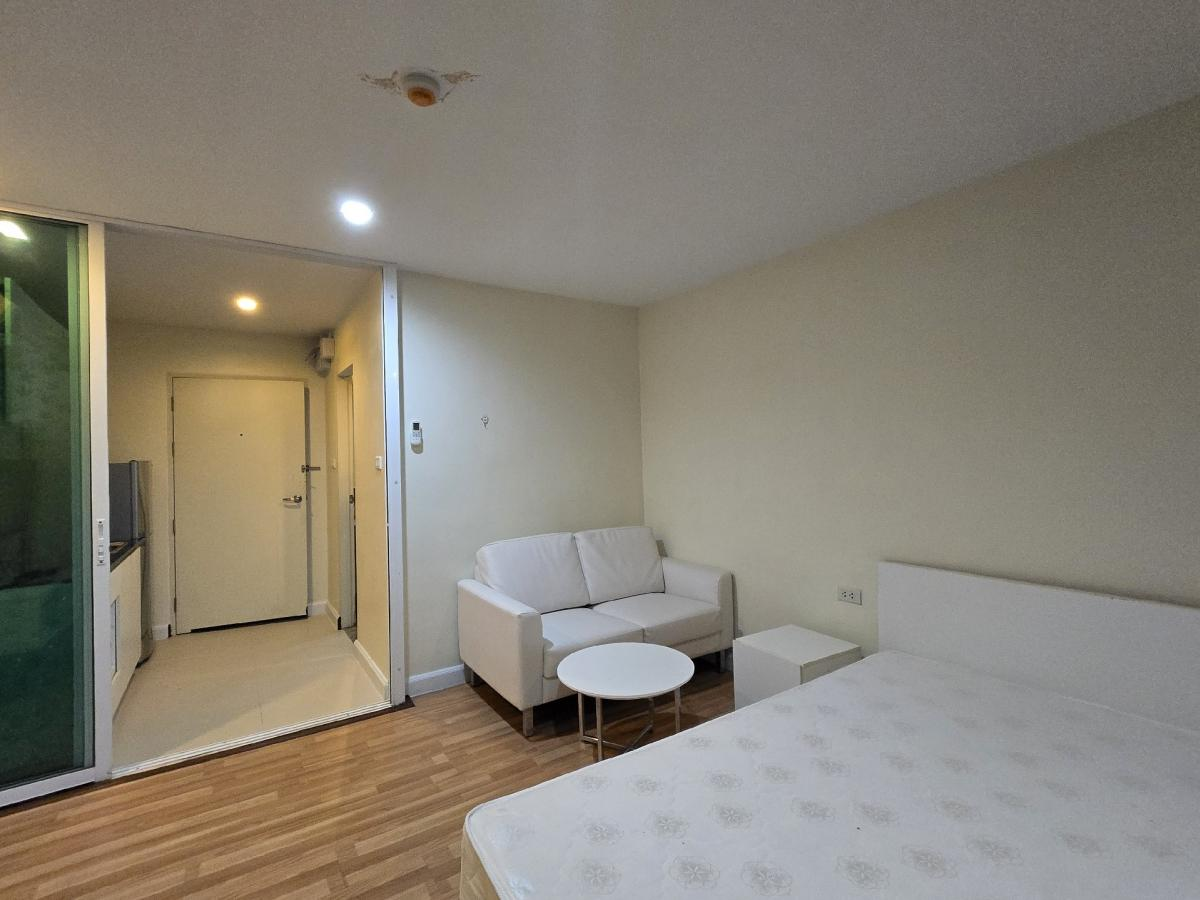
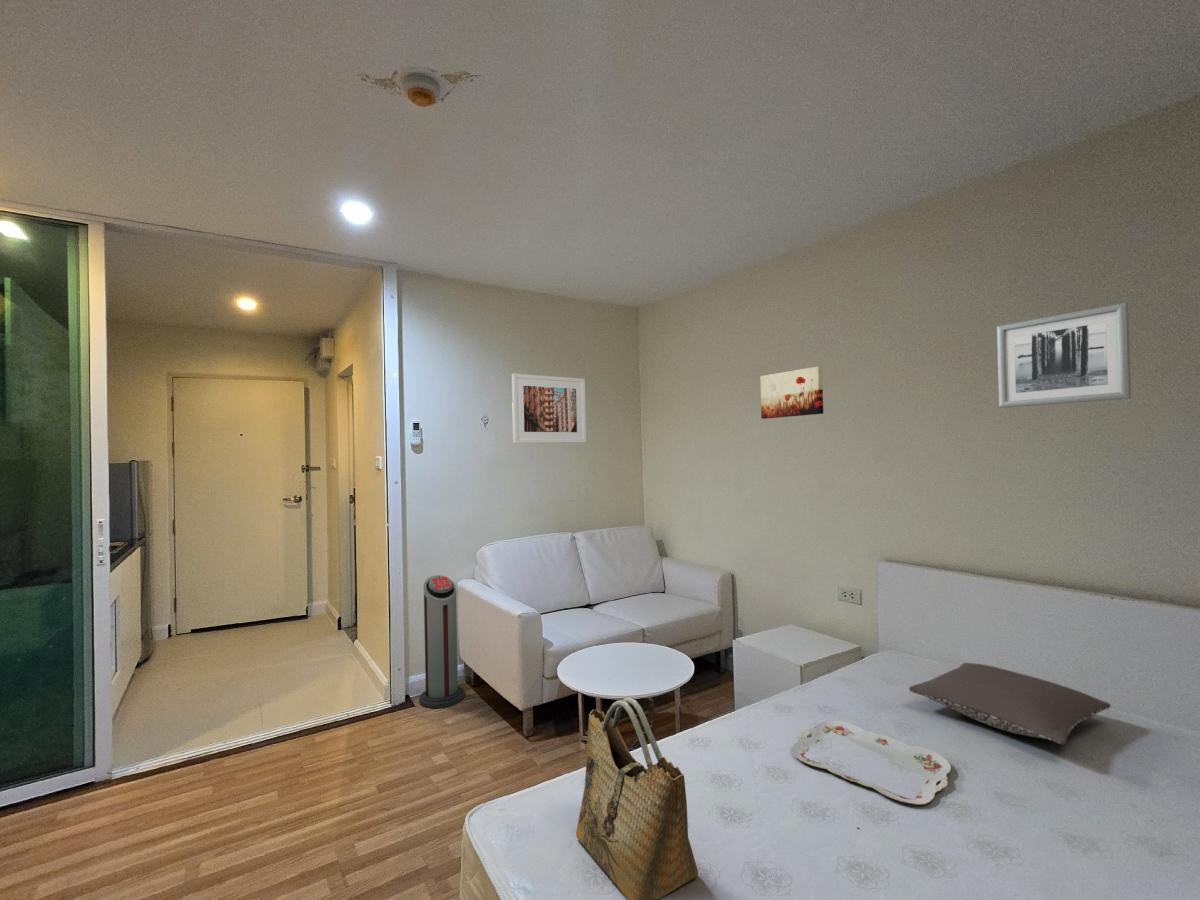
+ grocery bag [575,697,699,900]
+ wall art [759,365,824,420]
+ pillow [908,662,1112,745]
+ wall art [996,302,1132,409]
+ serving tray [790,720,952,806]
+ air purifier [418,574,465,709]
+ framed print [511,373,587,444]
